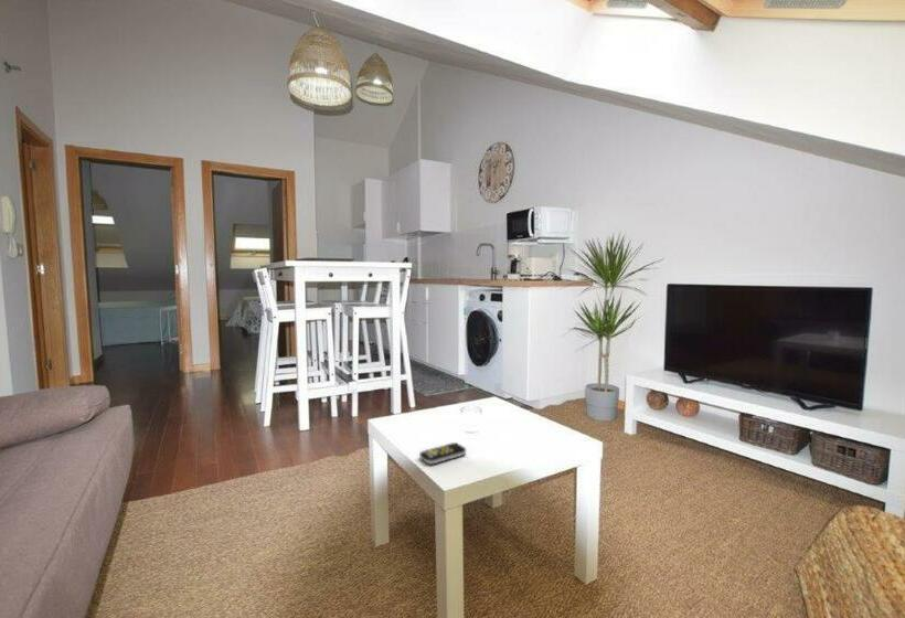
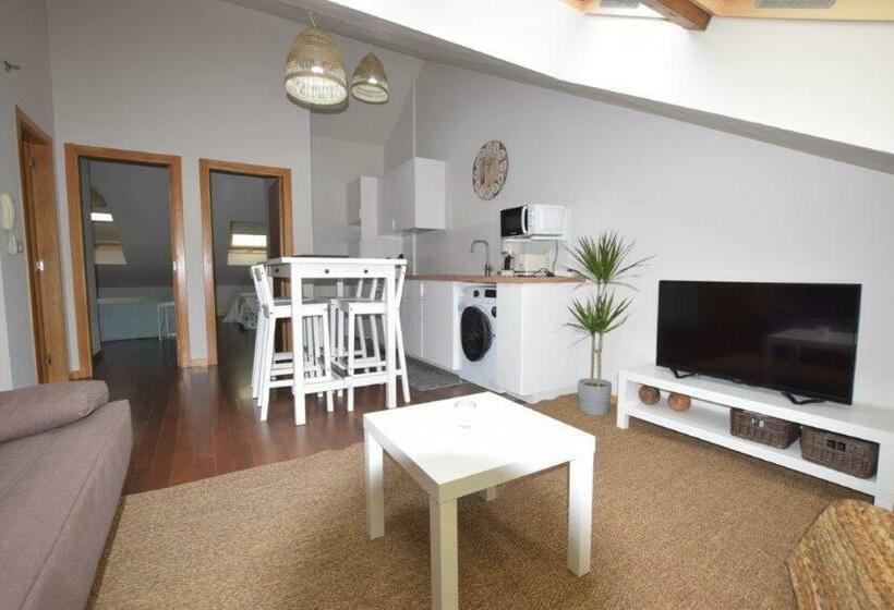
- remote control [418,441,467,466]
